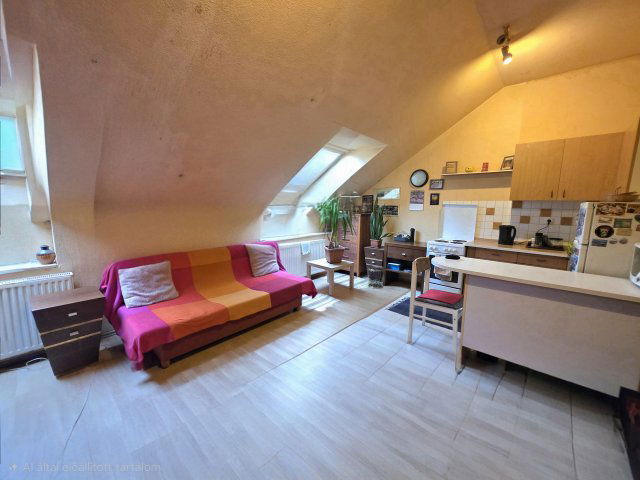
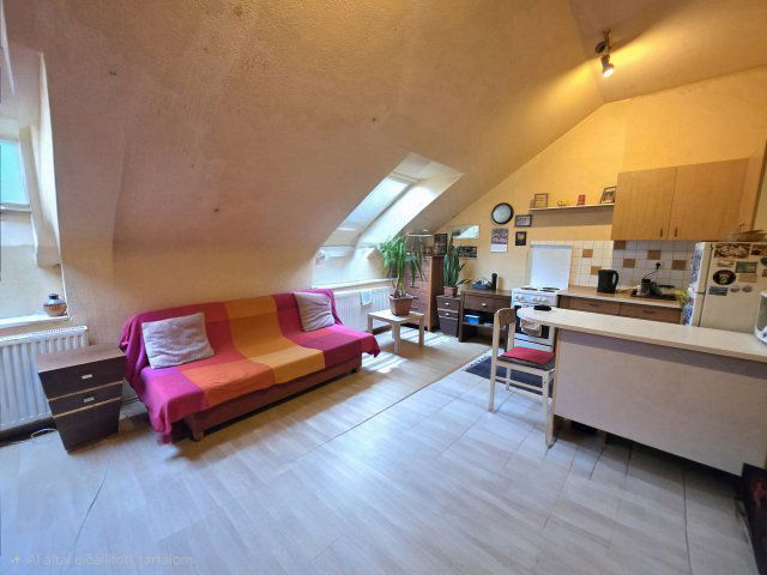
- waste bin [366,266,386,289]
